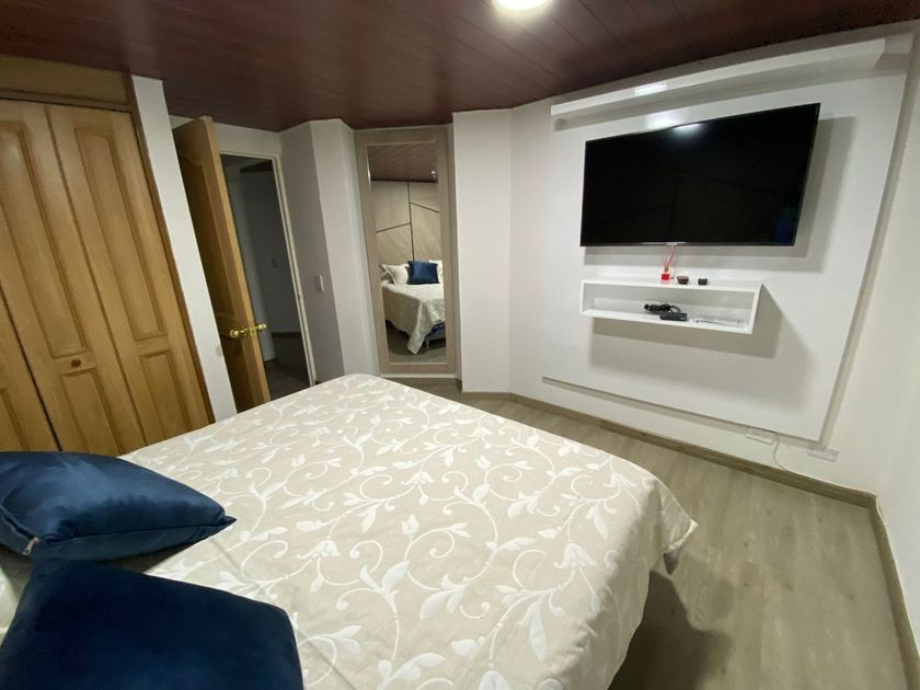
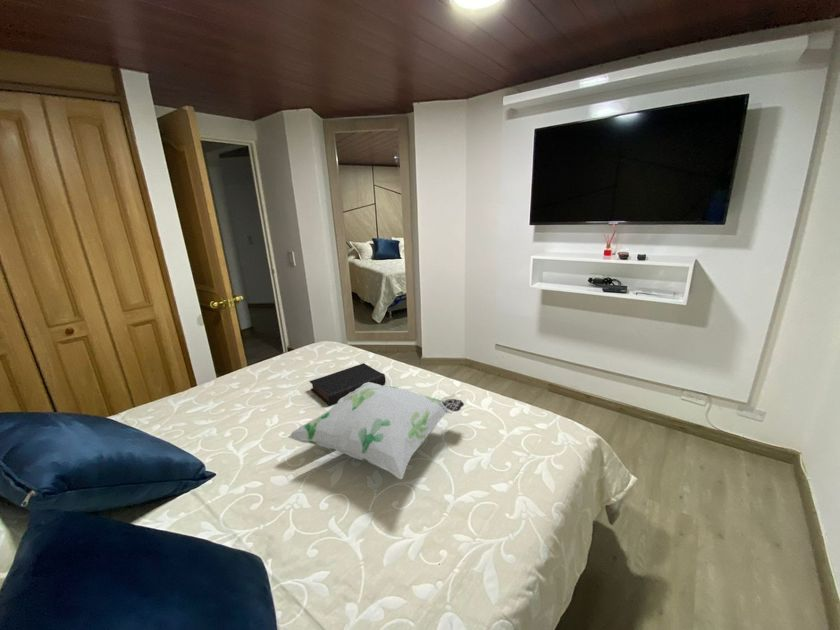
+ decorative pillow [287,382,465,480]
+ book [309,362,387,406]
